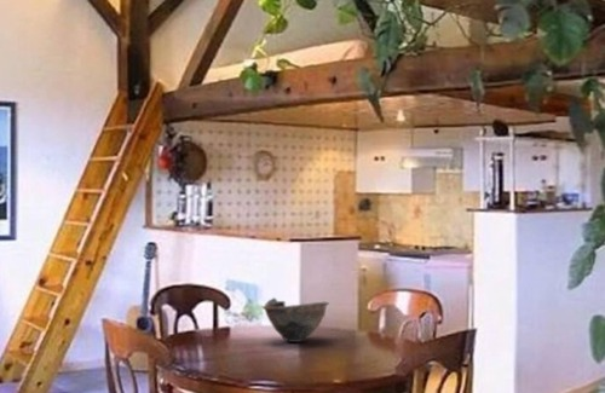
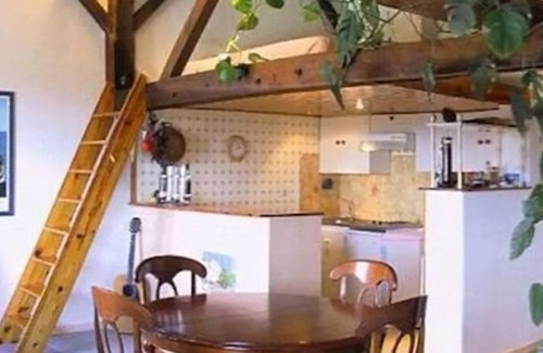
- bowl [261,296,330,343]
